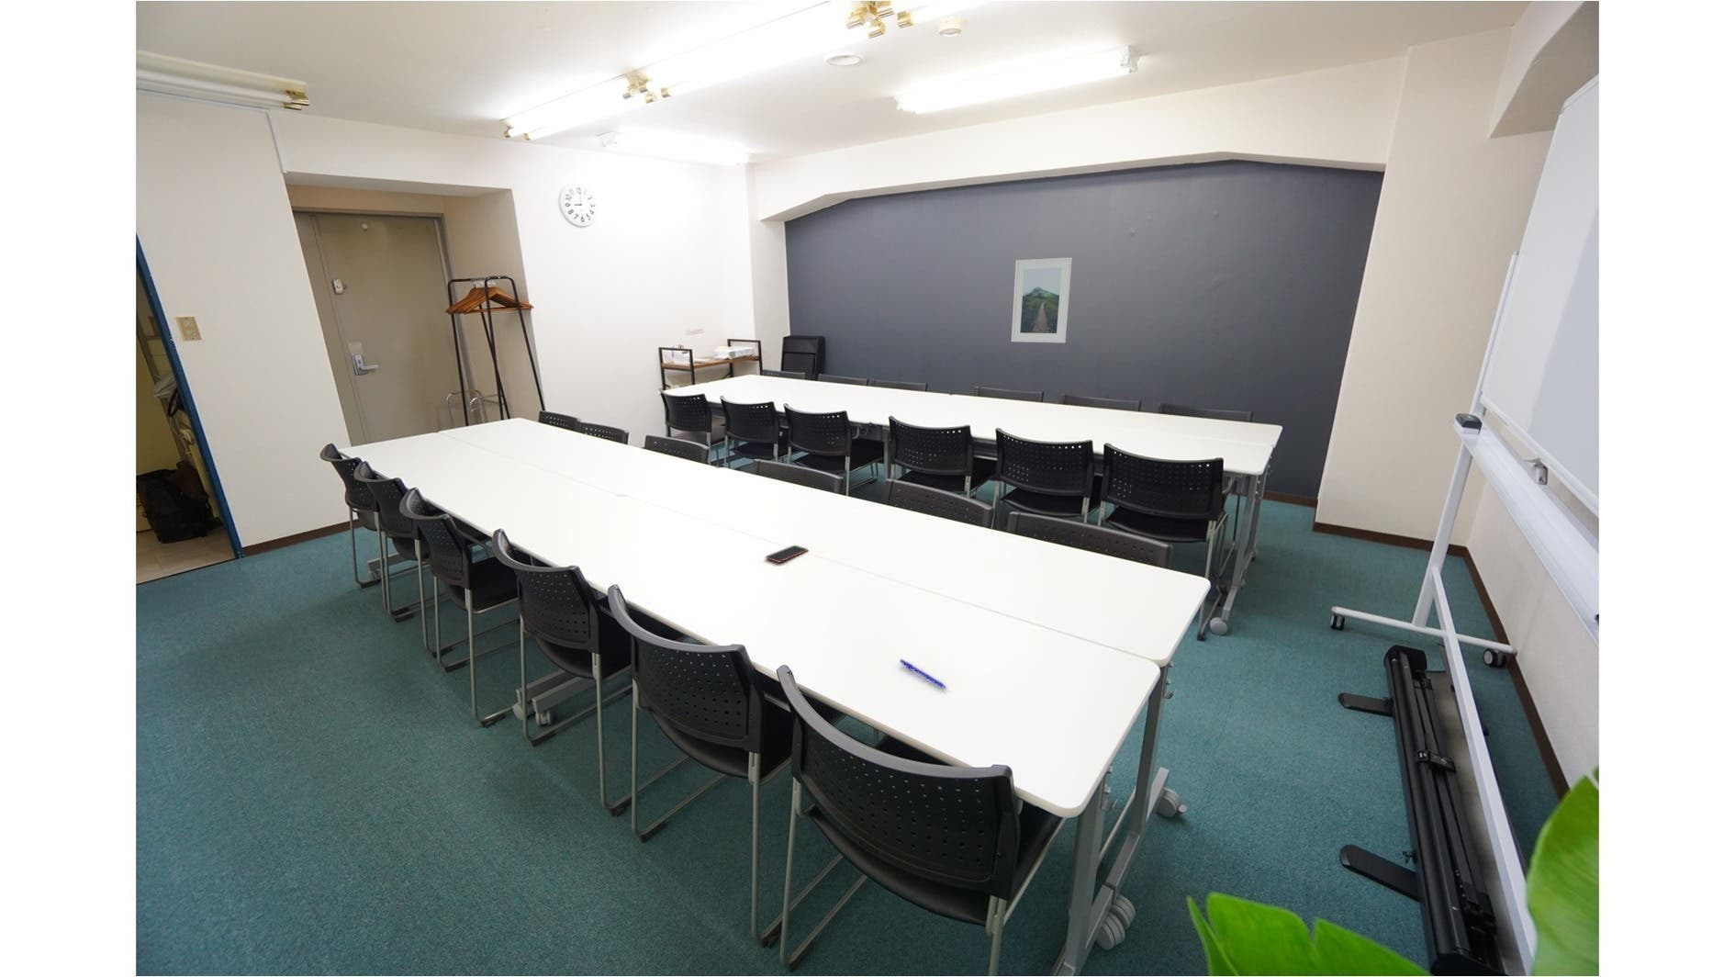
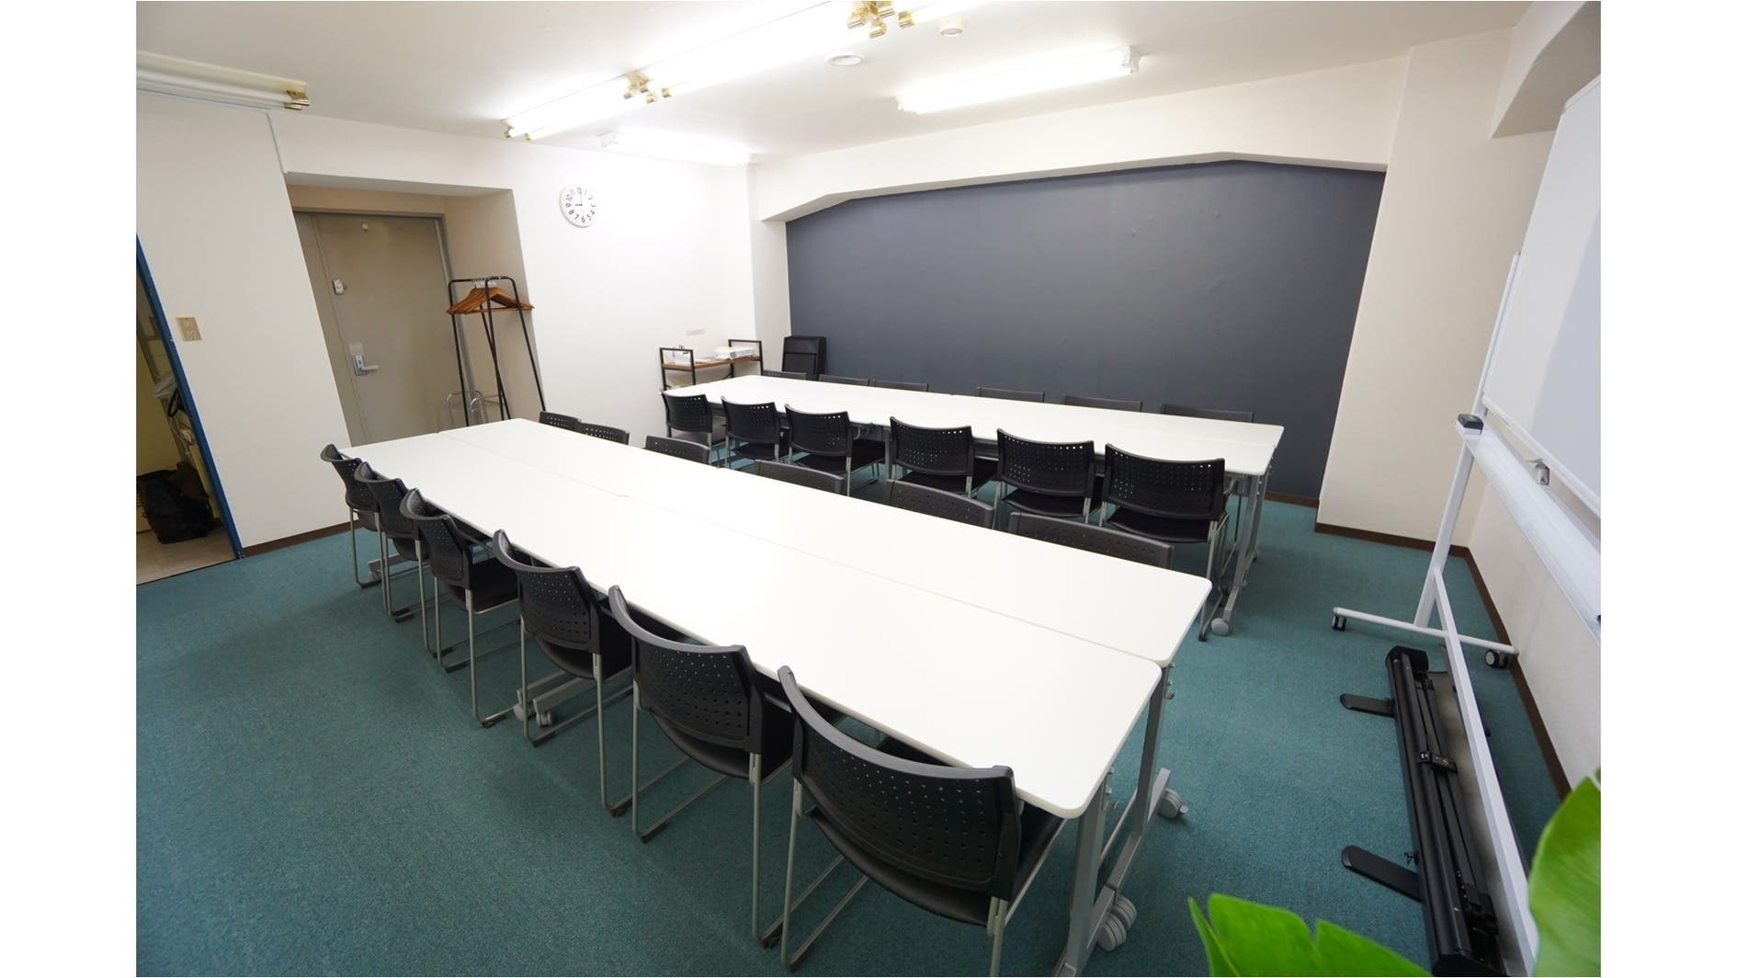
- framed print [1010,256,1074,343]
- pen [898,659,947,689]
- smartphone [765,544,809,564]
